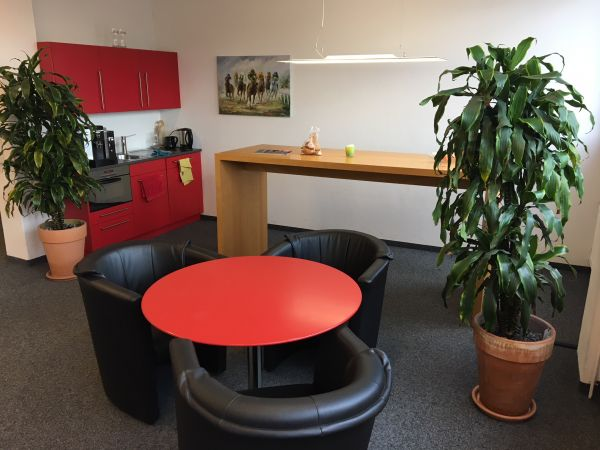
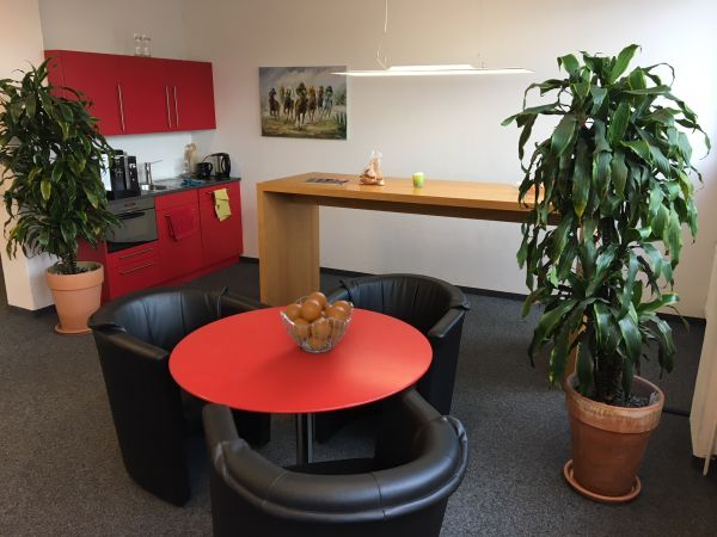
+ fruit basket [278,291,354,354]
